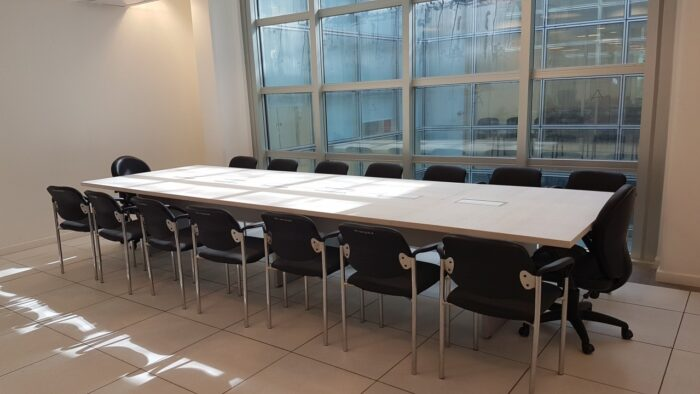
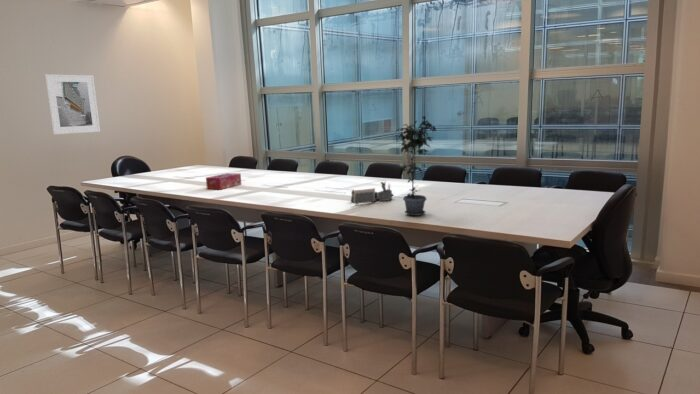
+ desk organizer [350,180,394,205]
+ potted plant [393,115,437,217]
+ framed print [44,73,101,135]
+ tissue box [205,172,242,190]
